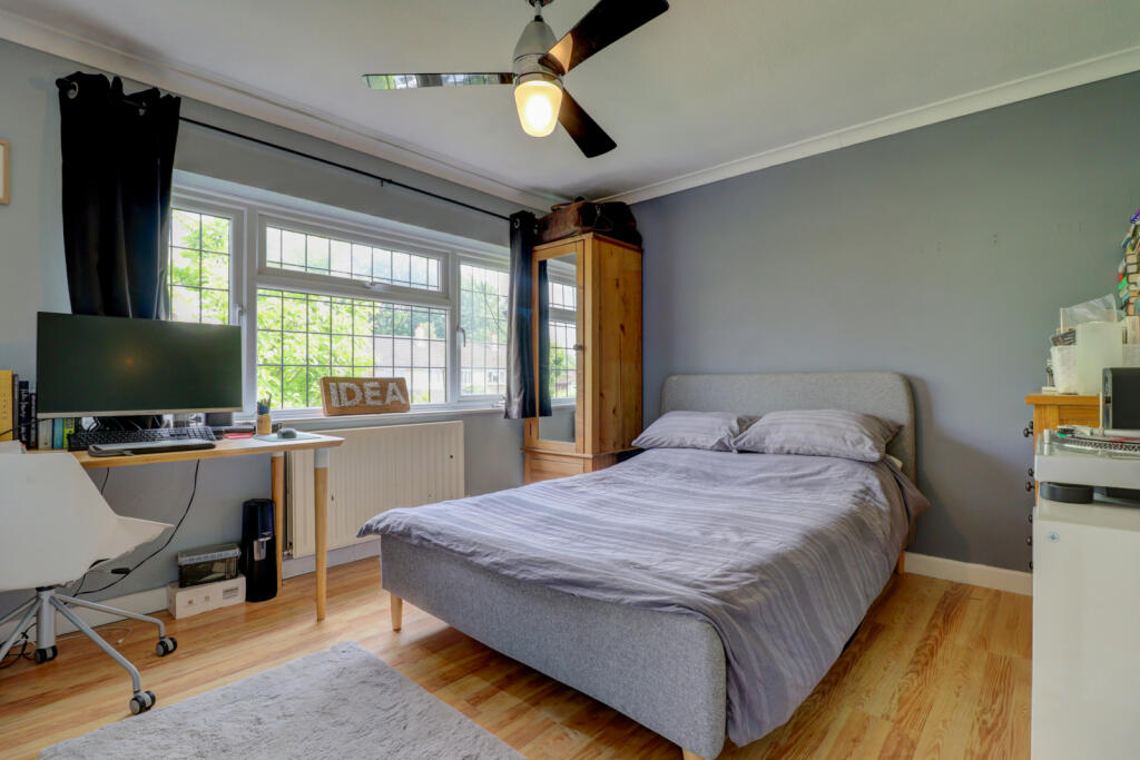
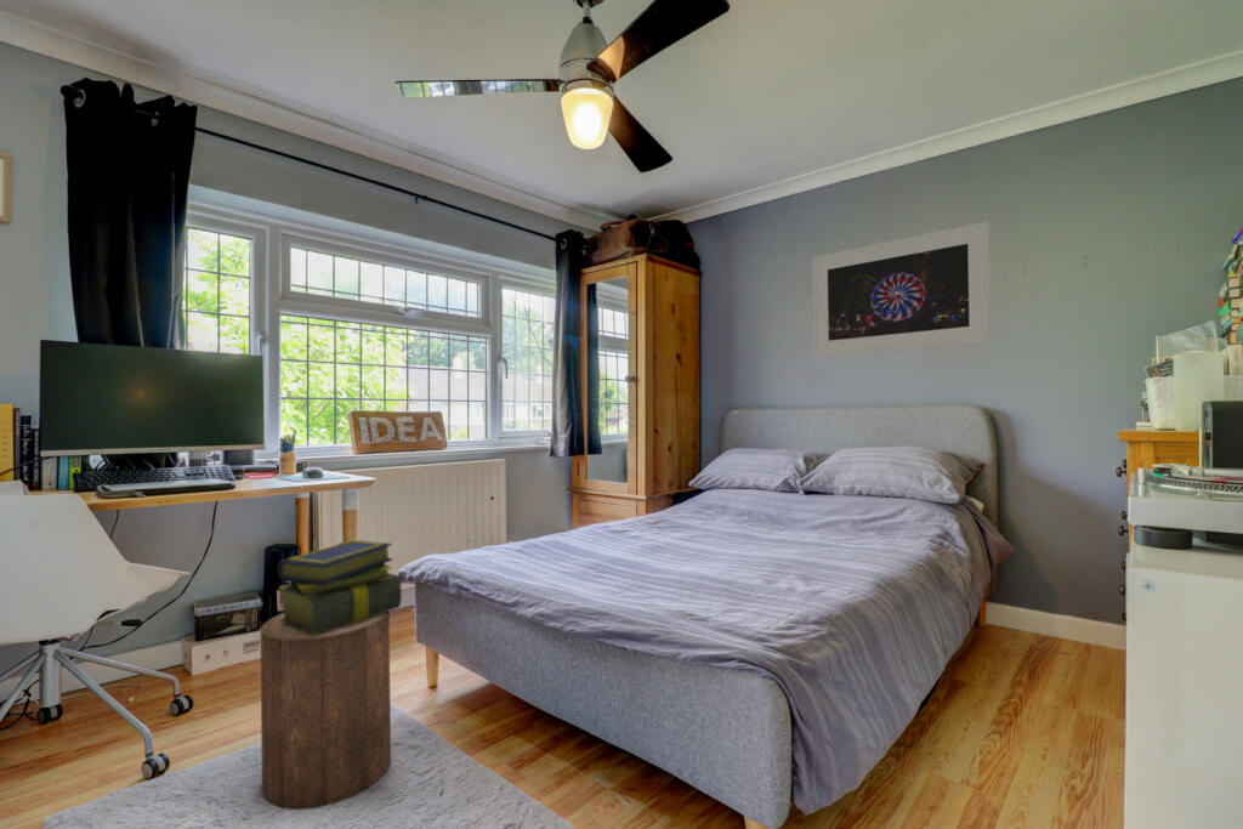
+ stack of books [277,539,403,635]
+ stool [260,611,392,811]
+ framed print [811,220,993,358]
